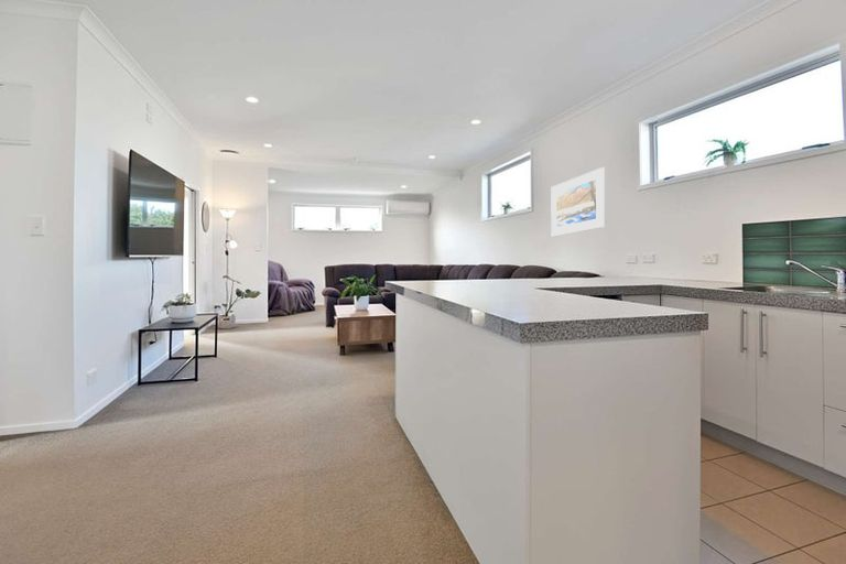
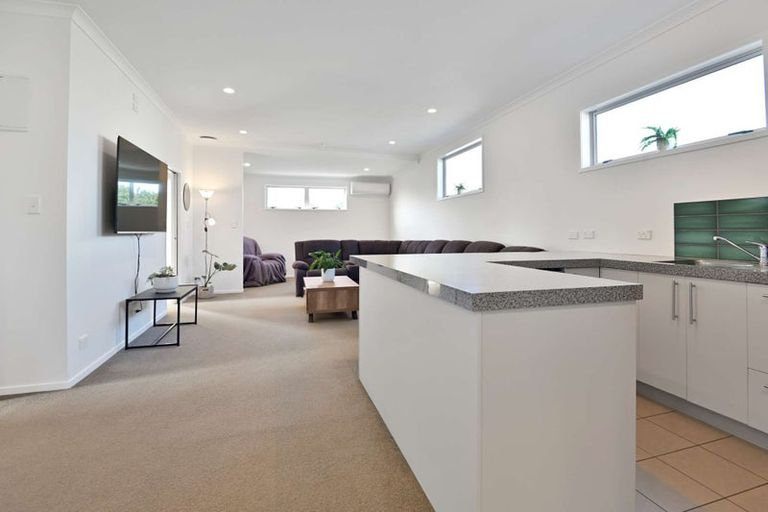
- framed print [550,166,606,238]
